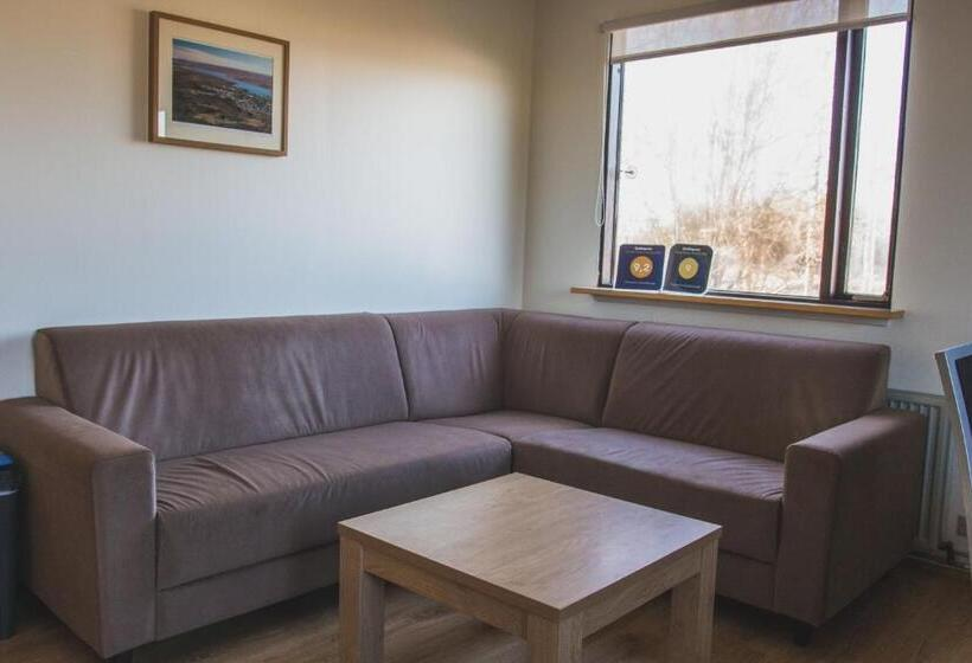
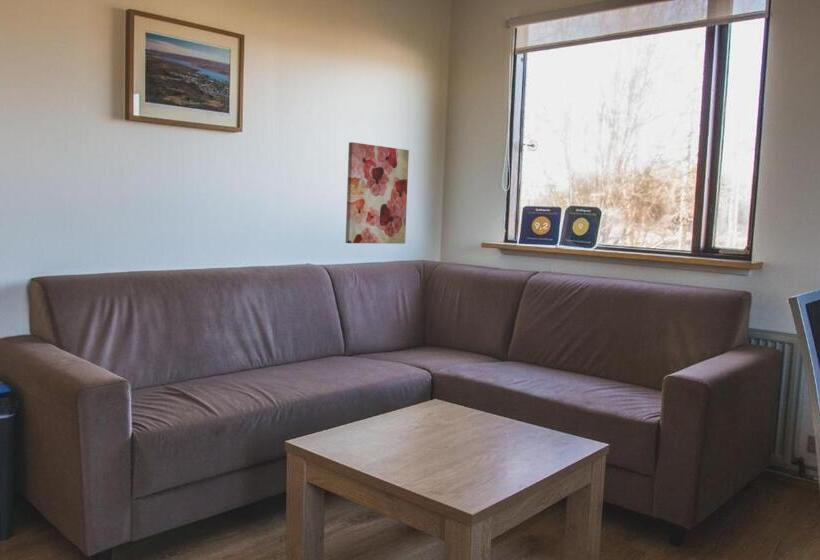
+ wall art [345,141,410,245]
